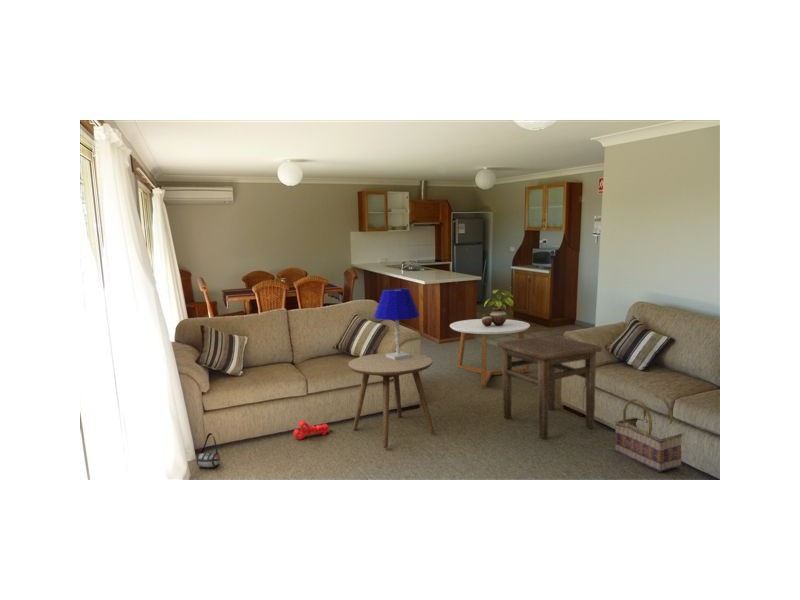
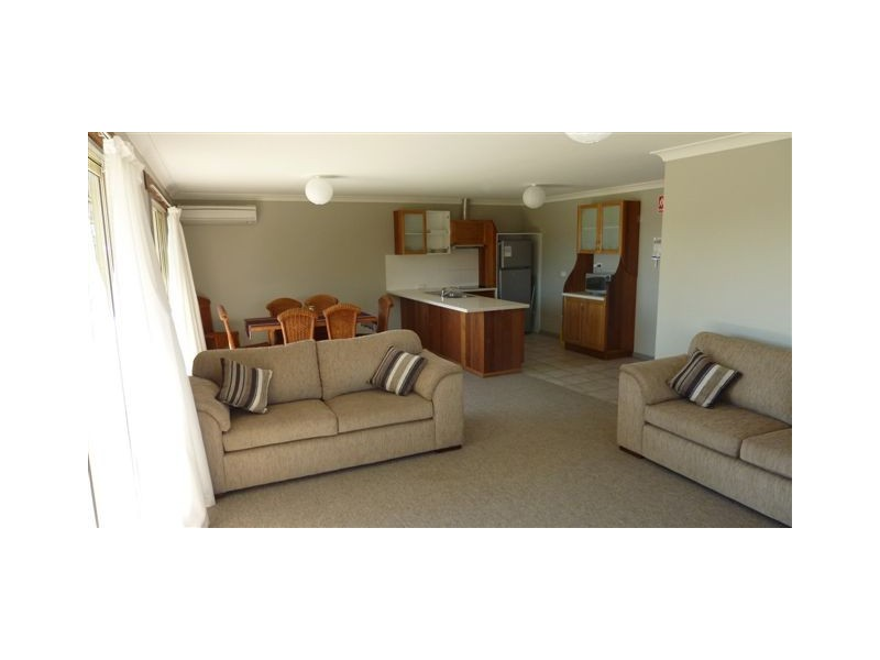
- basket [614,394,684,473]
- table lamp [373,287,420,360]
- side table [347,352,435,449]
- potted plant [481,289,514,326]
- bag [196,432,221,468]
- coffee table [449,318,531,387]
- side table [496,334,603,440]
- name sign [292,419,331,441]
